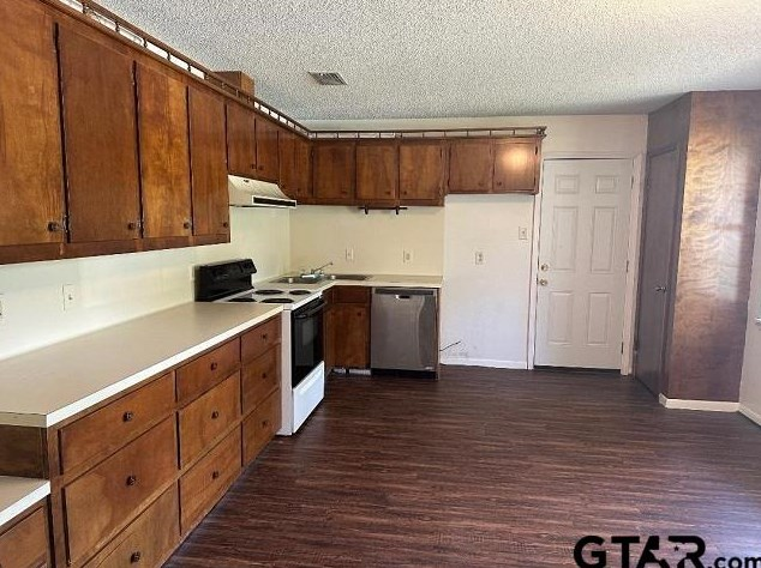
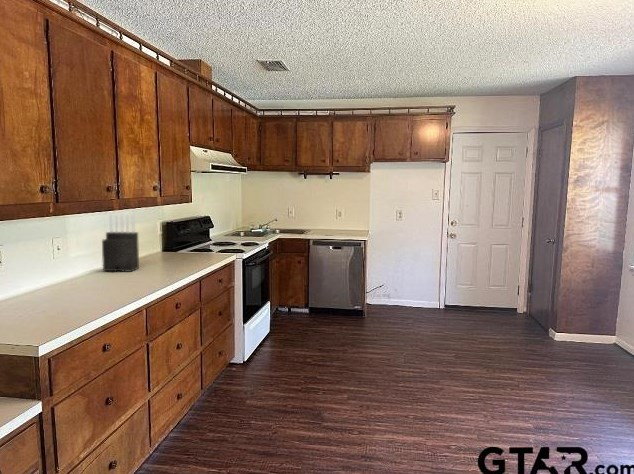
+ knife block [101,212,140,273]
